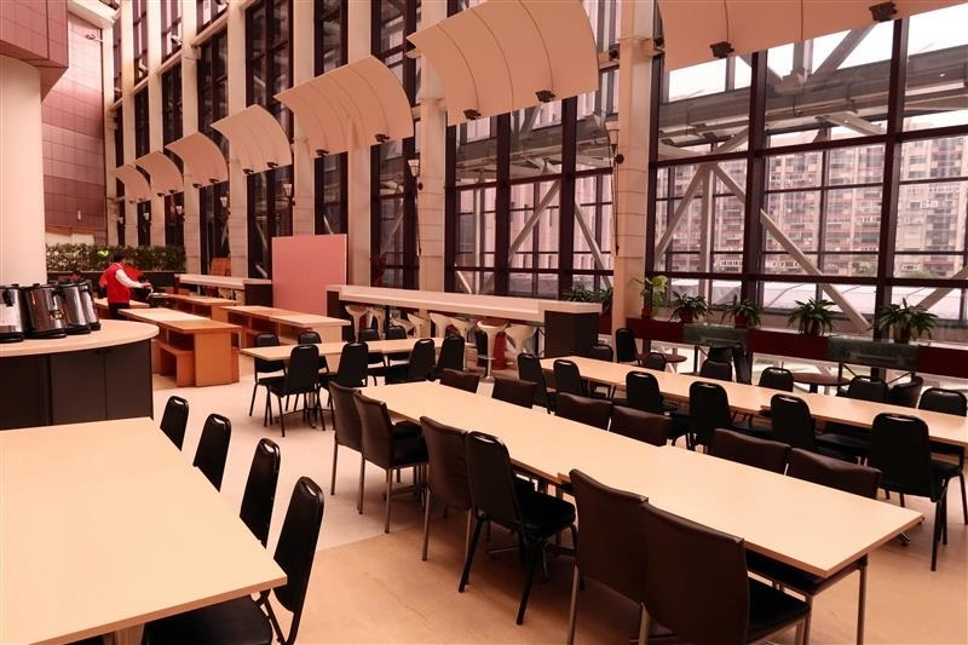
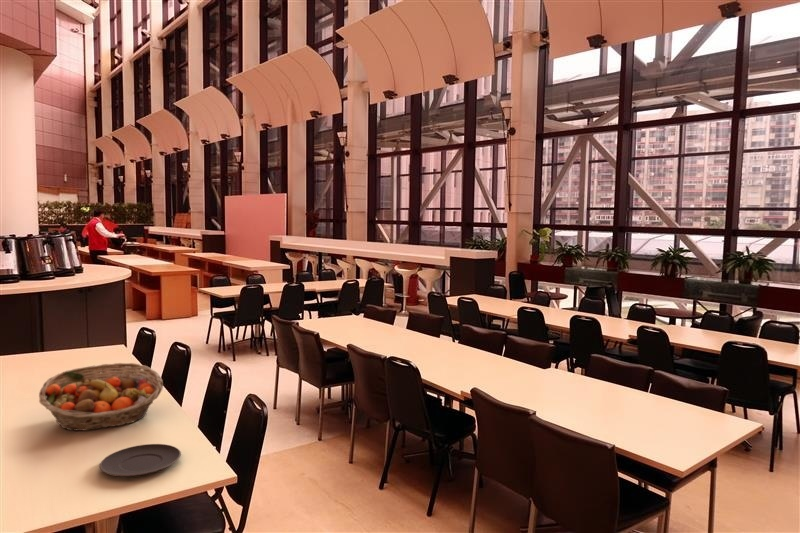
+ fruit basket [38,362,164,432]
+ plate [98,443,182,478]
